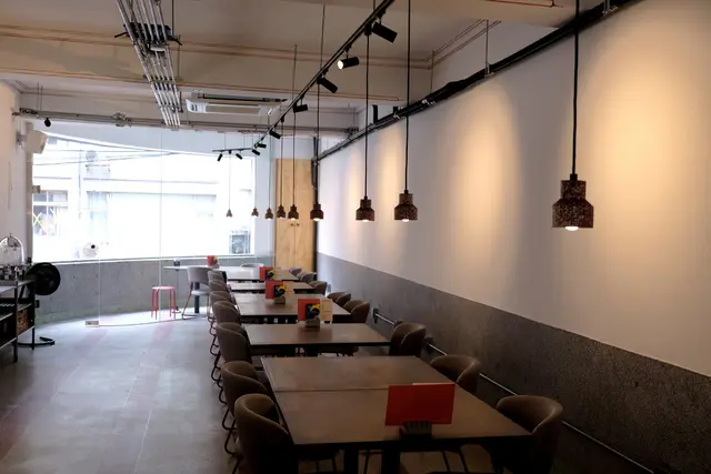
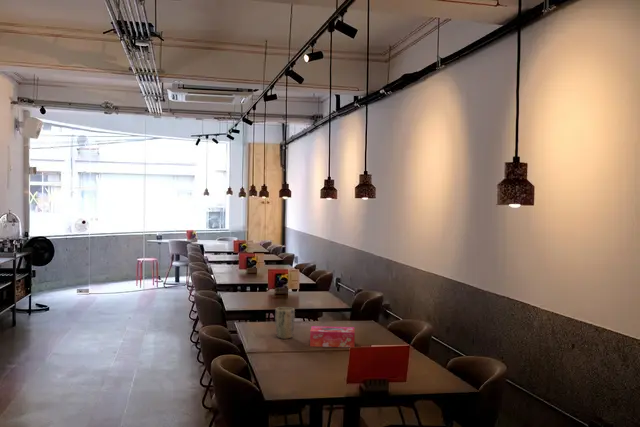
+ tissue box [309,325,356,348]
+ plant pot [274,306,296,340]
